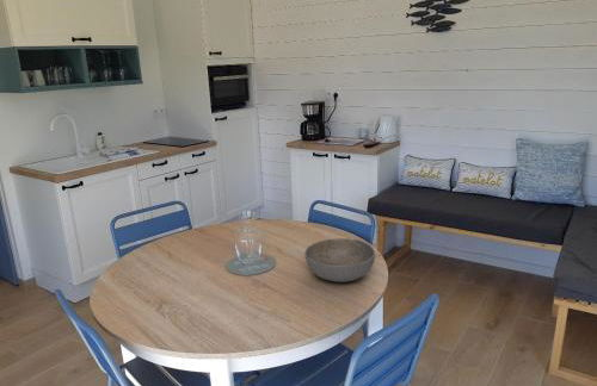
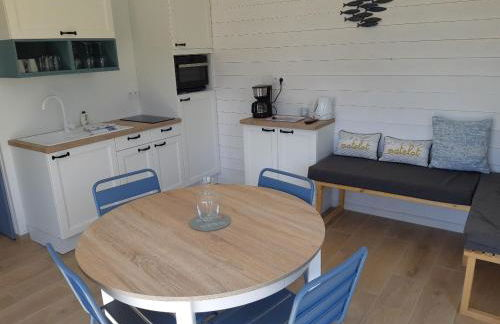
- bowl [303,237,376,284]
